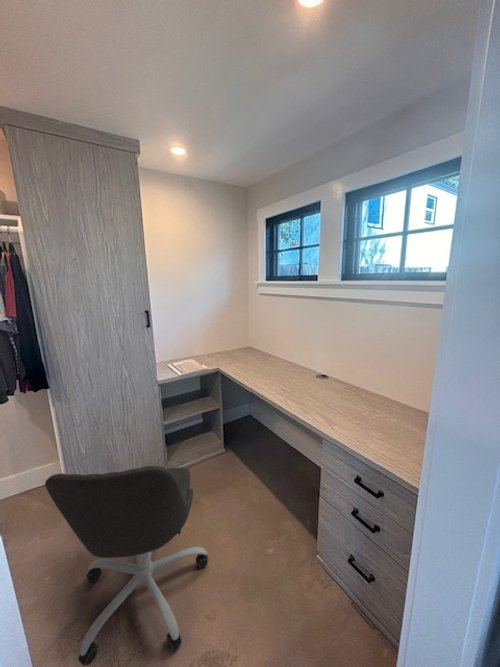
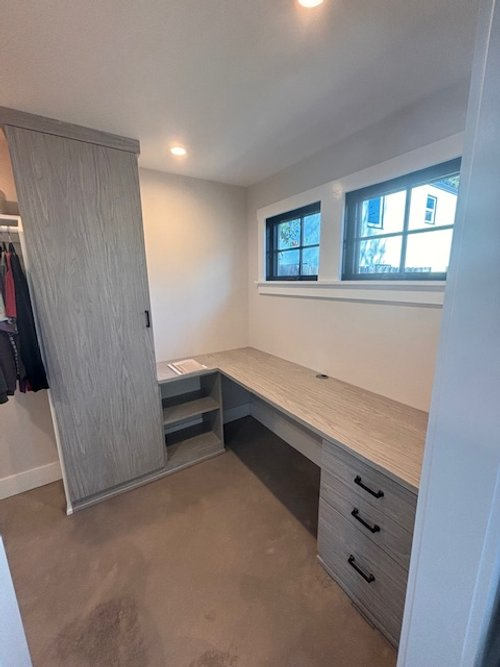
- office chair [44,465,210,667]
